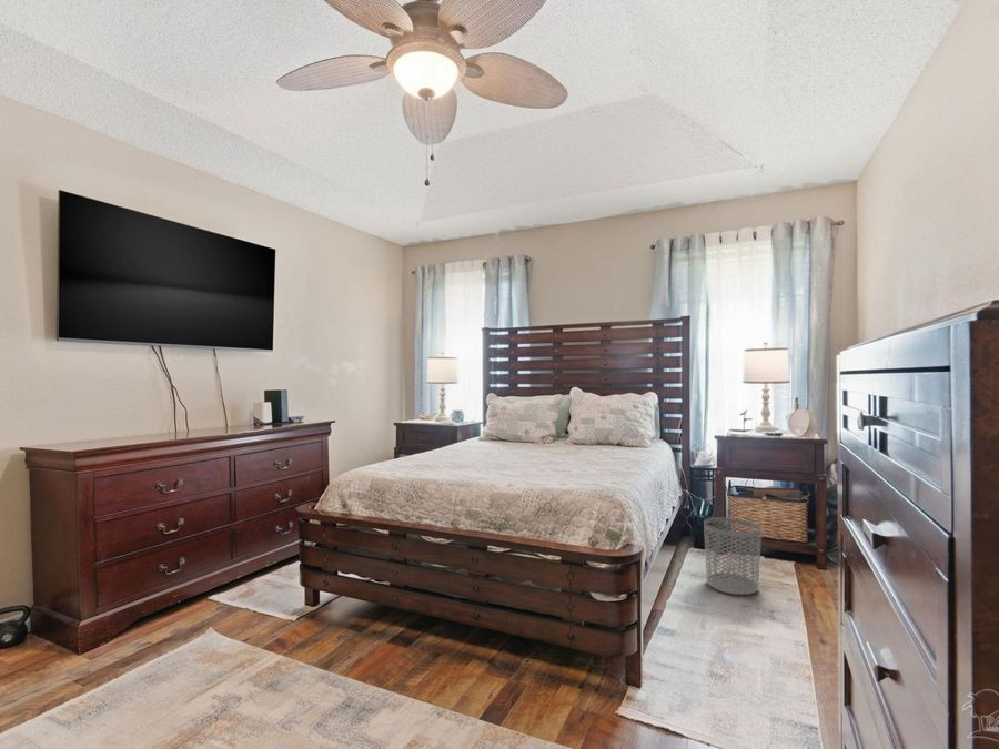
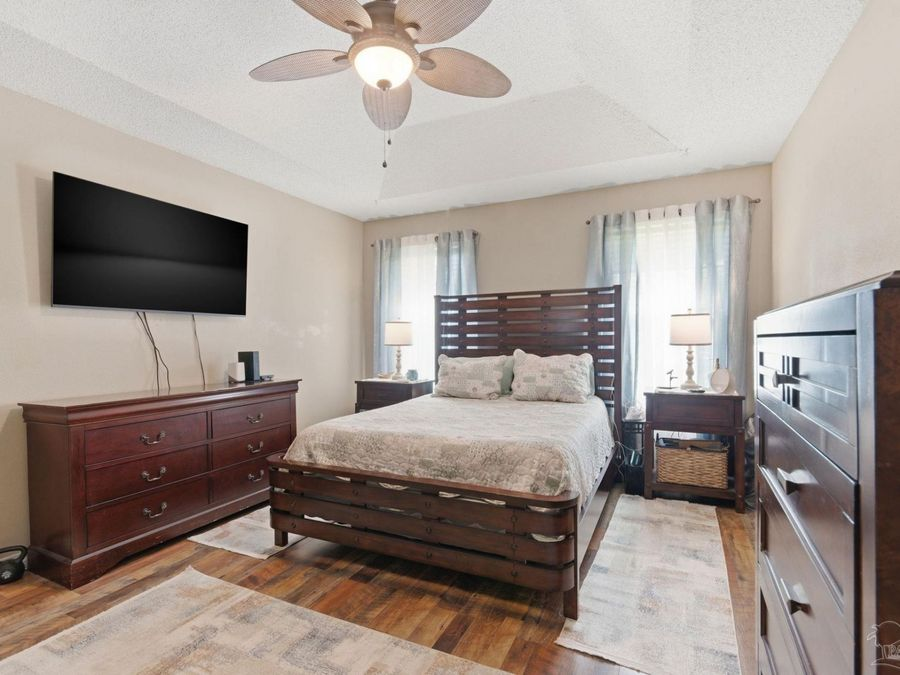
- waste bin [703,516,763,596]
